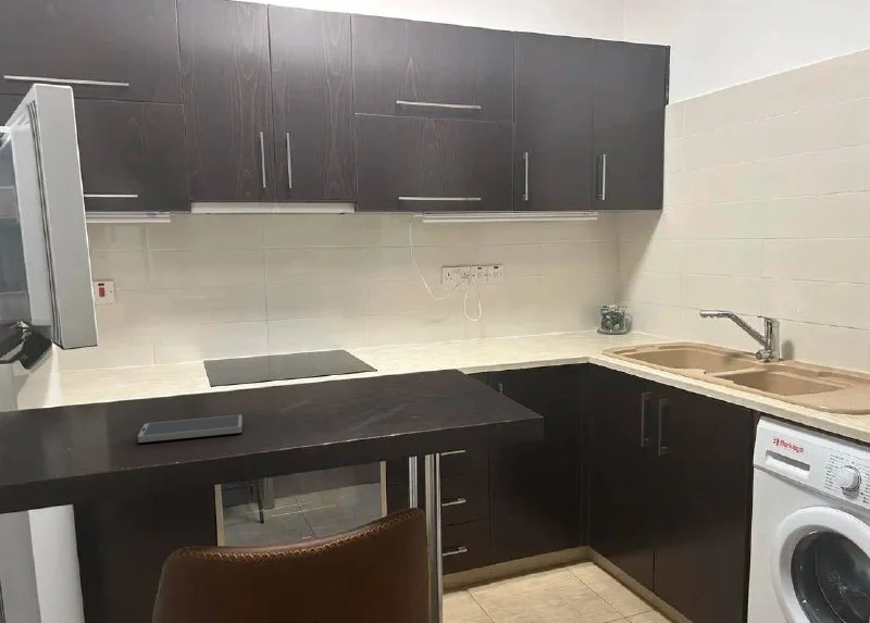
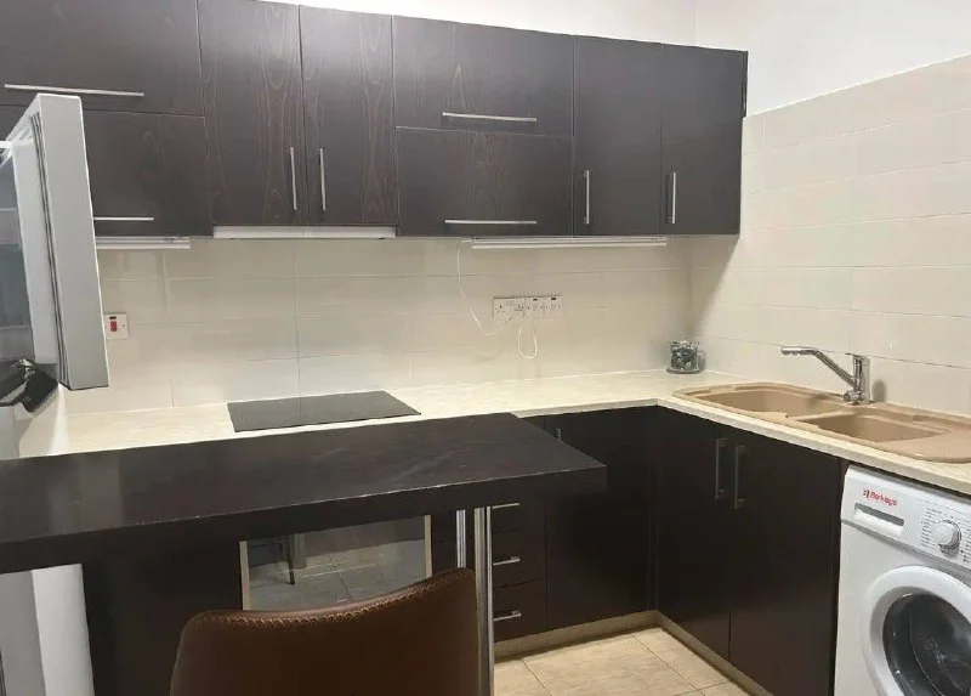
- smartphone [137,414,244,444]
